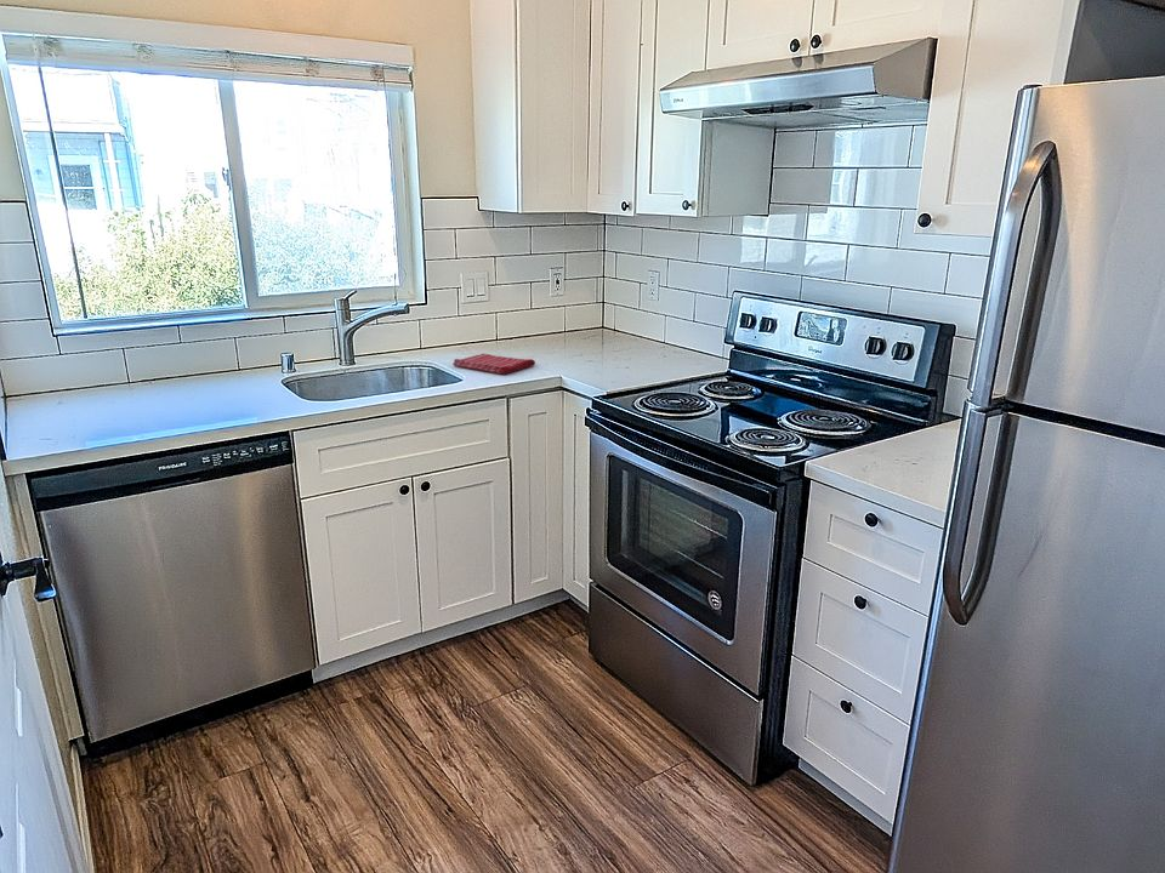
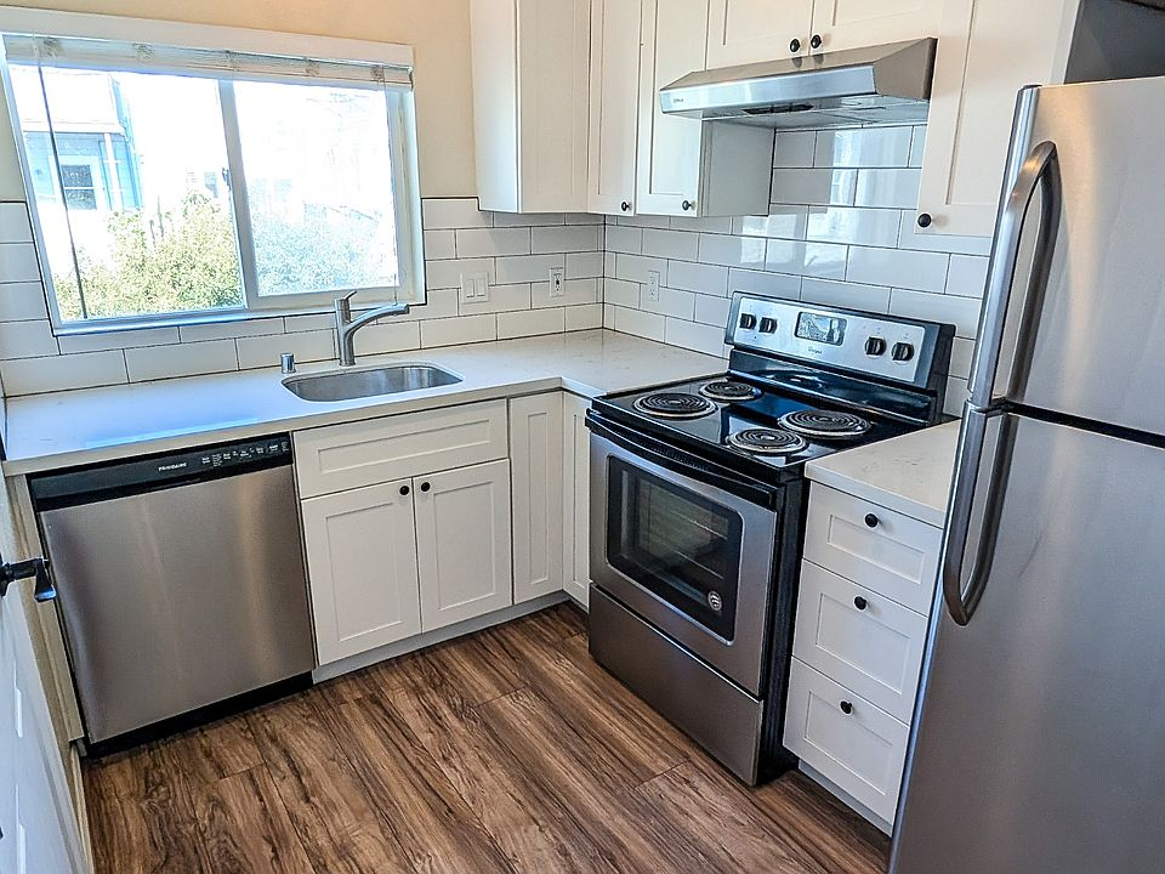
- dish towel [451,353,536,376]
